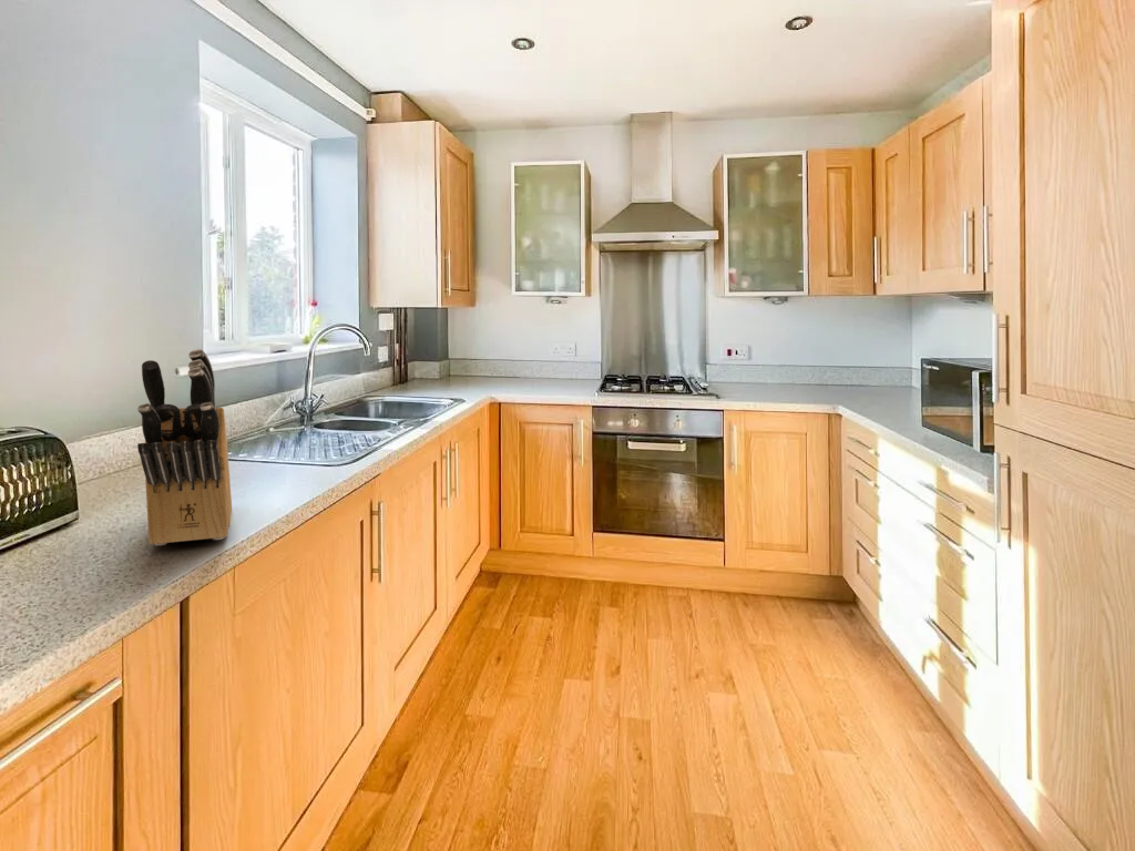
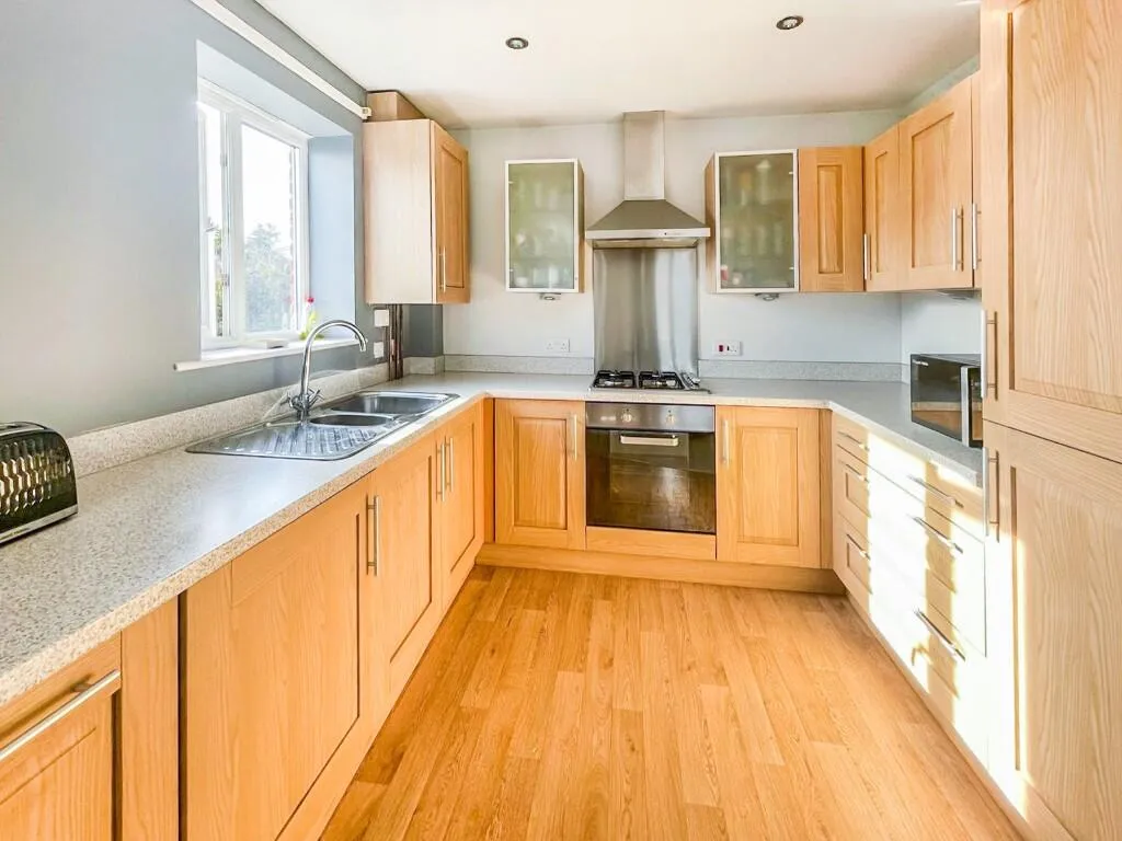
- knife block [136,348,233,546]
